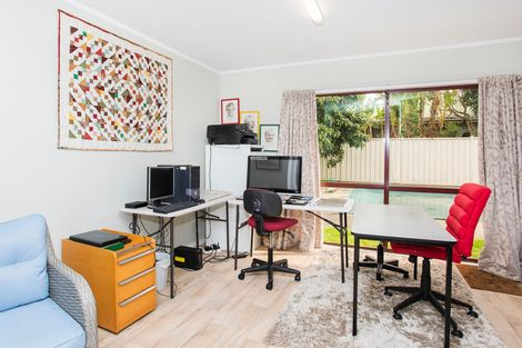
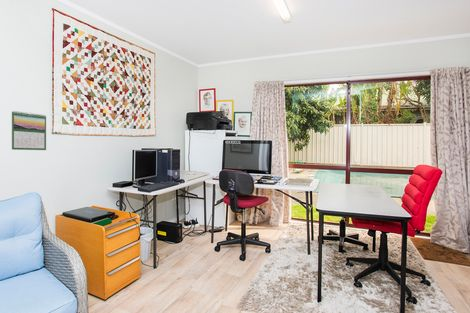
+ calendar [11,110,47,151]
